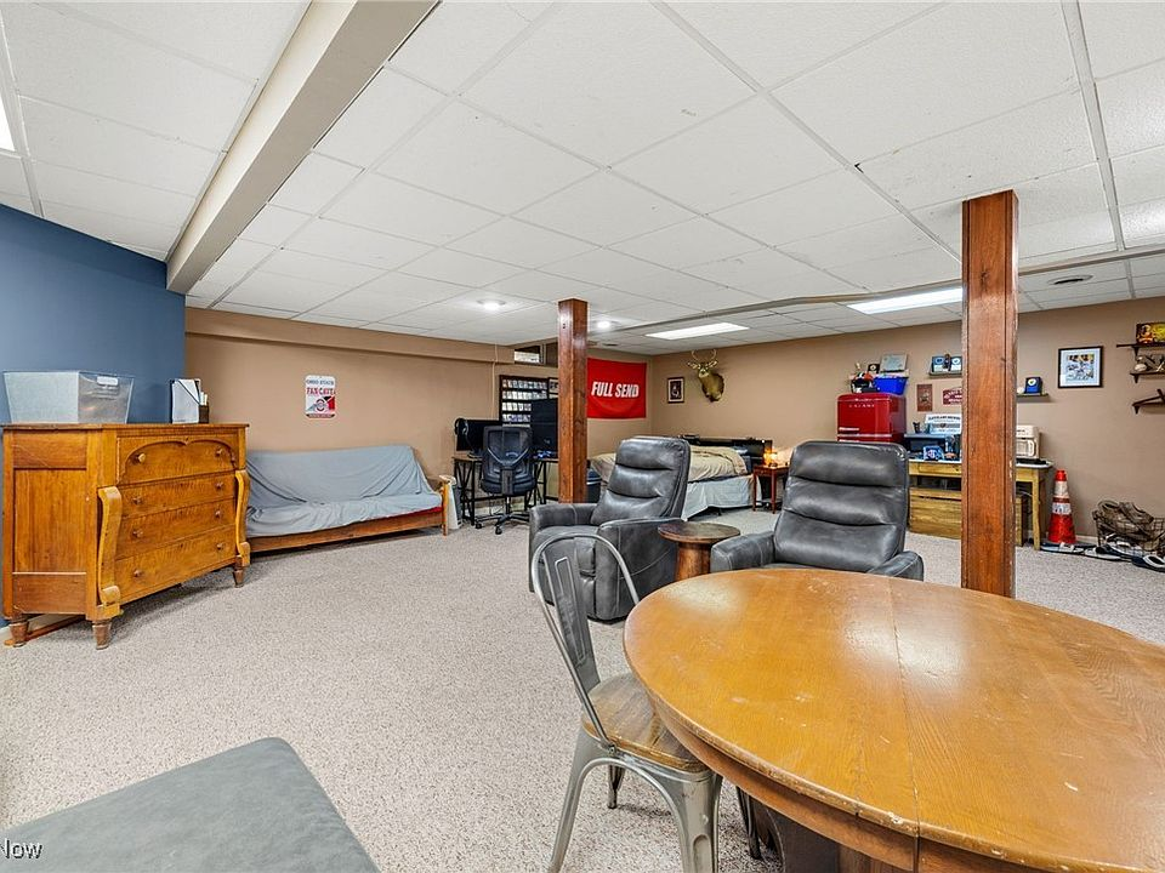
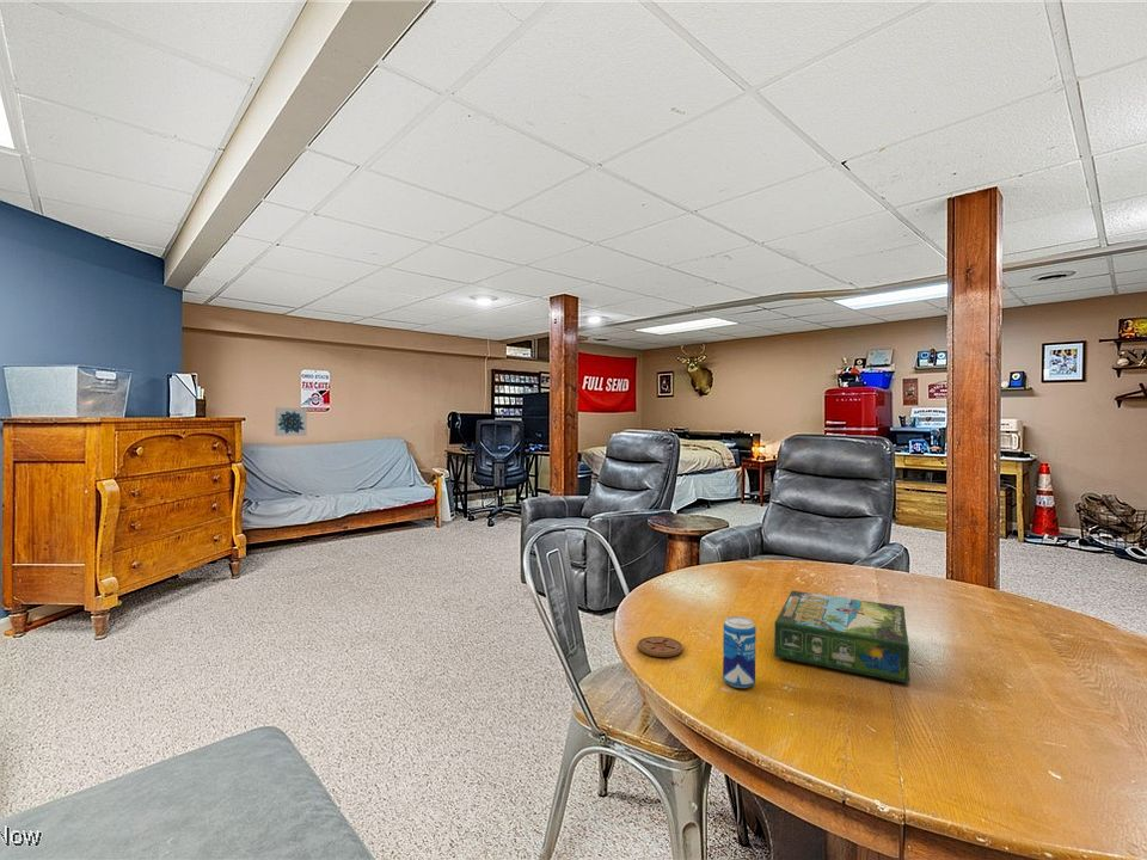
+ coaster [636,635,685,658]
+ wall art [274,406,308,437]
+ beverage can [722,615,757,689]
+ board game [773,590,910,684]
